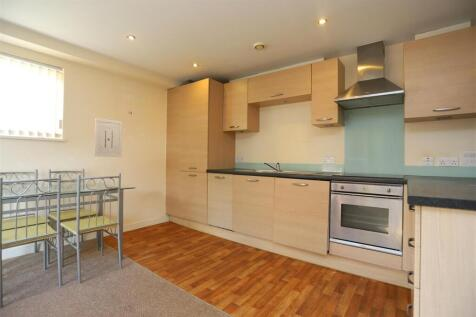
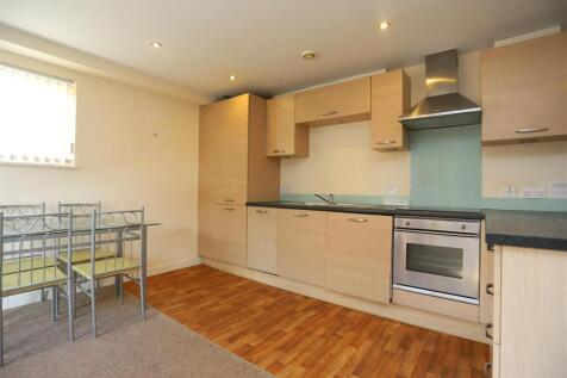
- wall art [94,117,123,158]
